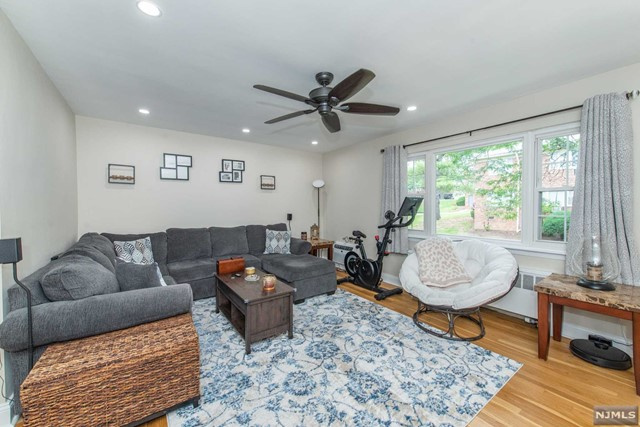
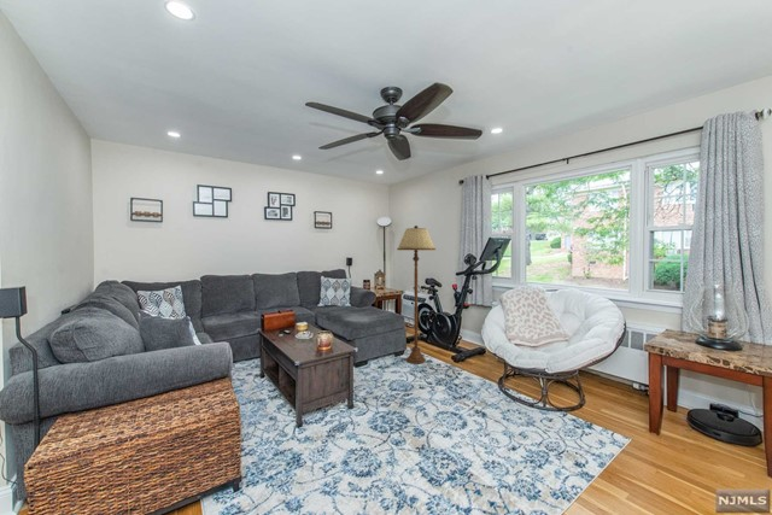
+ floor lamp [396,224,437,364]
